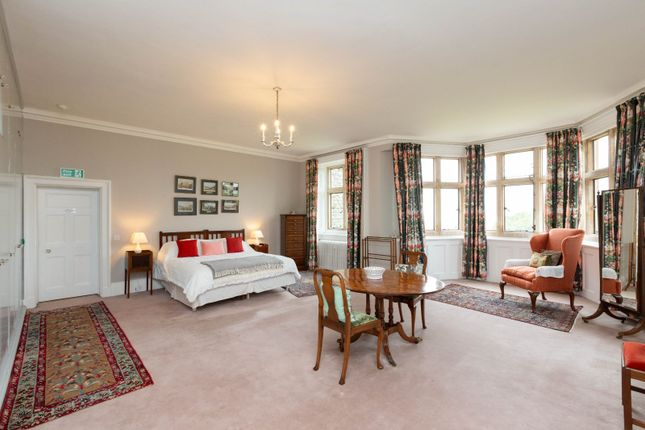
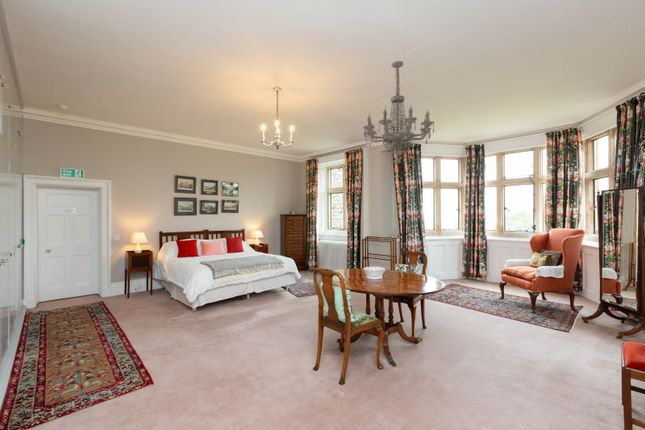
+ chandelier [362,60,435,164]
